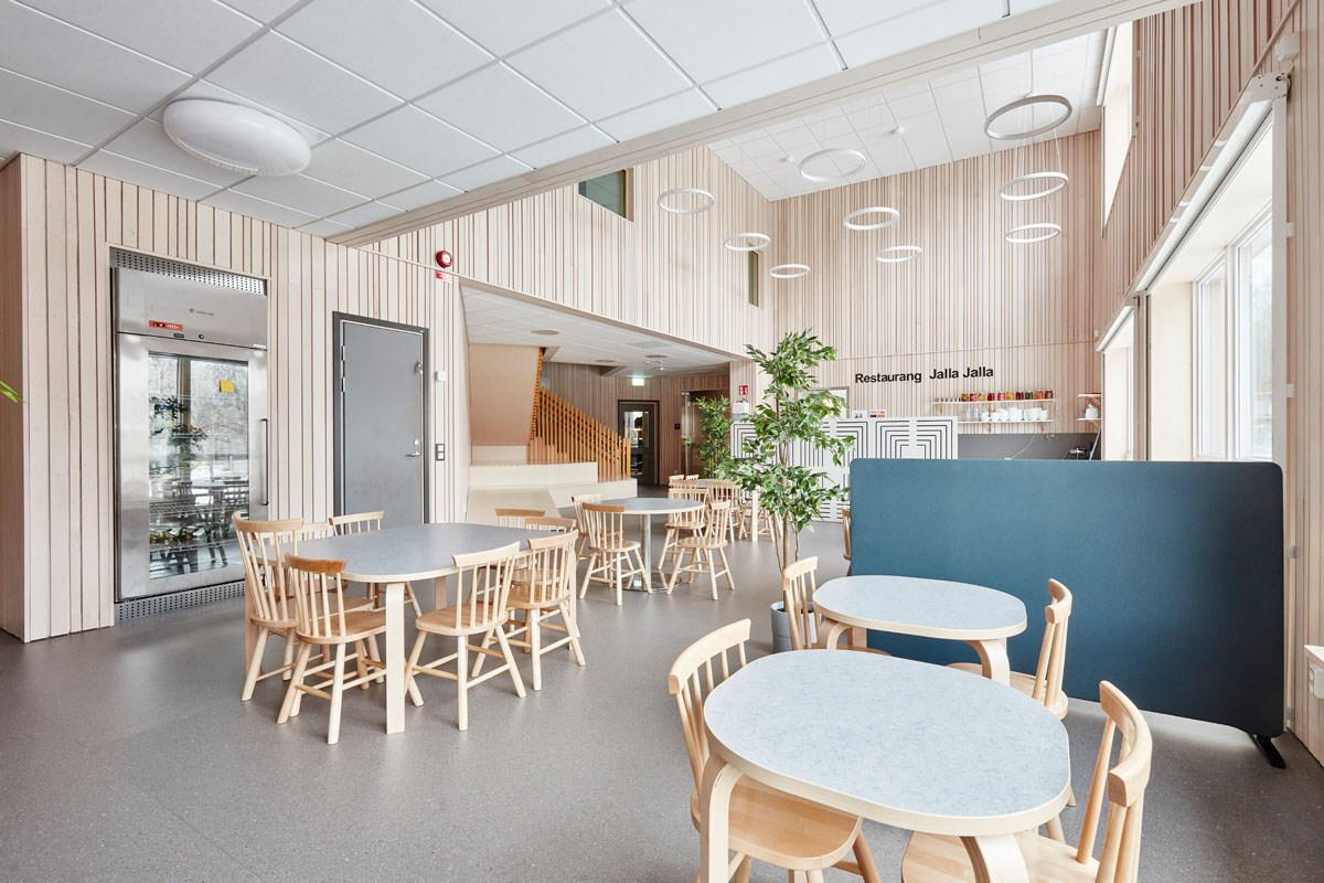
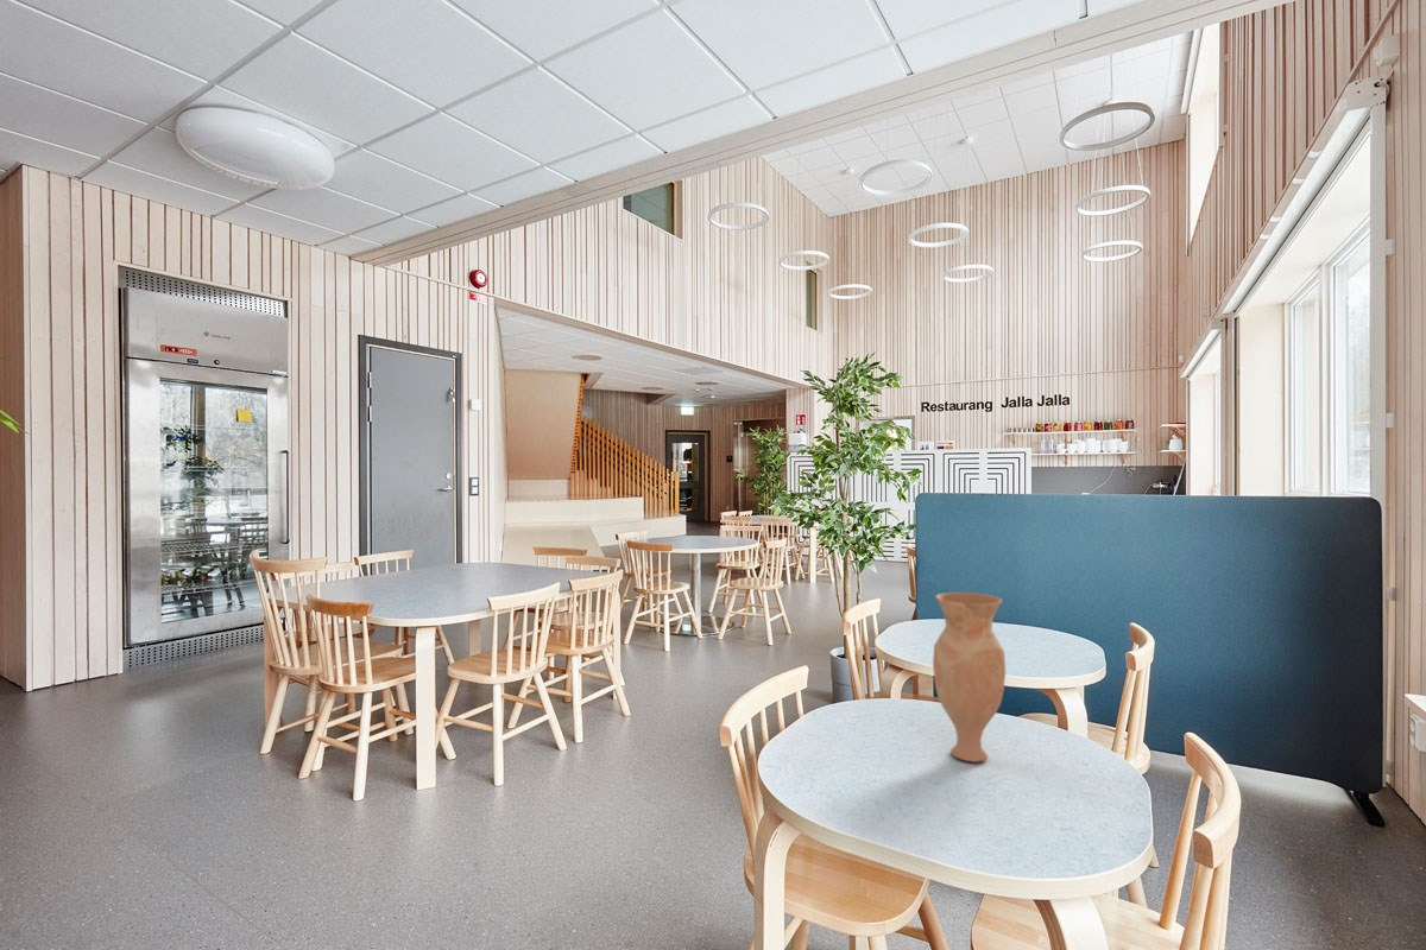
+ vase [932,591,1007,764]
